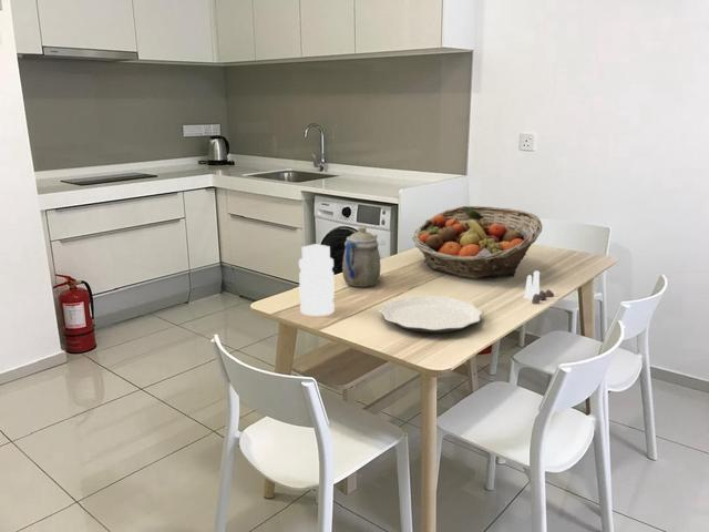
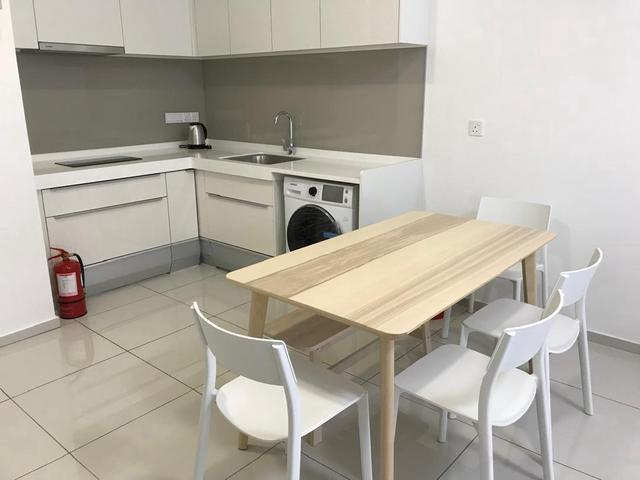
- plate [379,295,483,334]
- fruit basket [411,205,544,280]
- salt and pepper shaker set [522,269,555,305]
- bottle [298,243,336,317]
- teapot [341,225,381,288]
